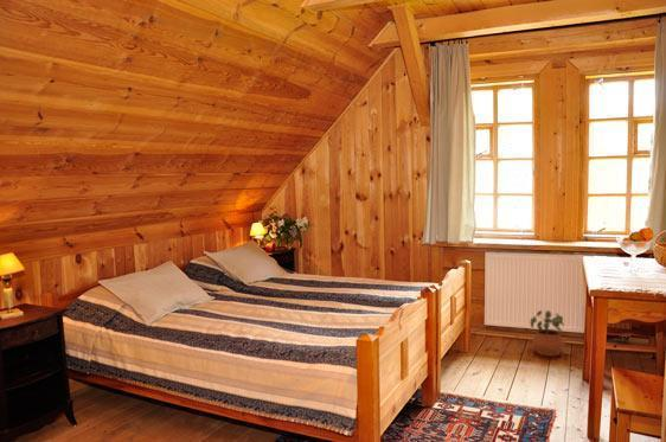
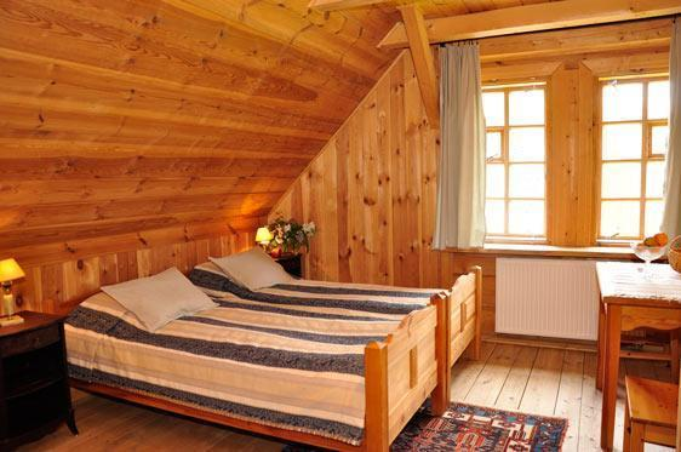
- potted plant [529,309,566,358]
